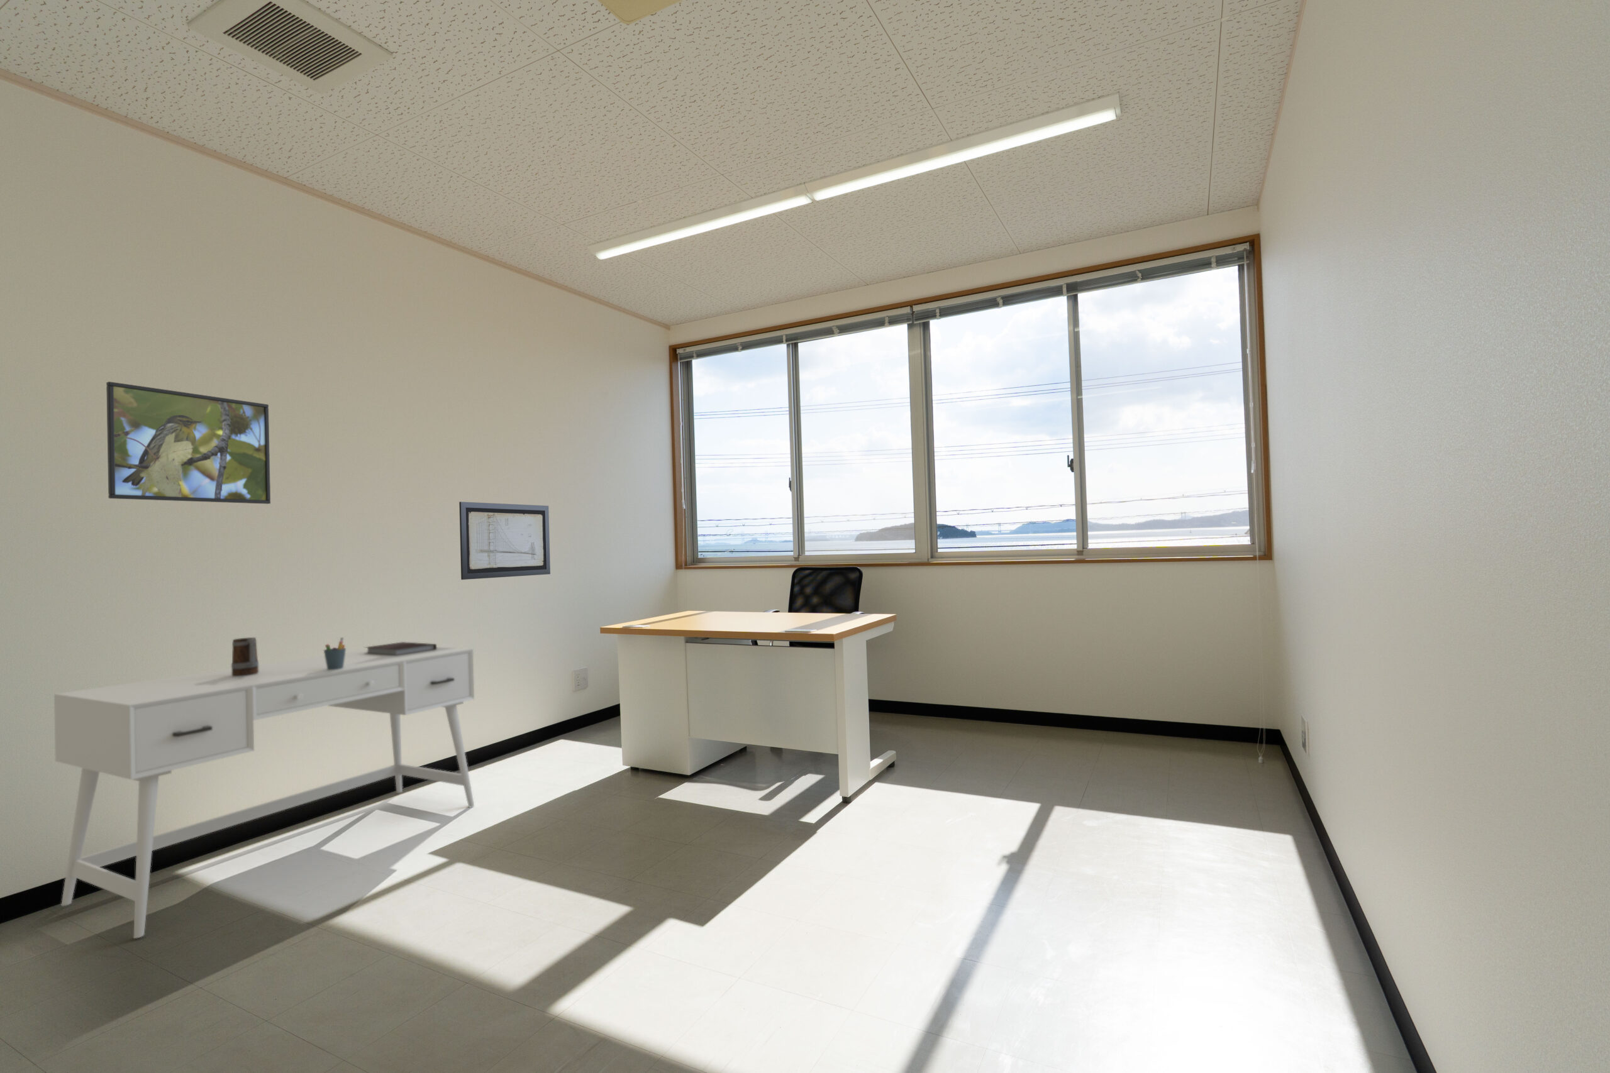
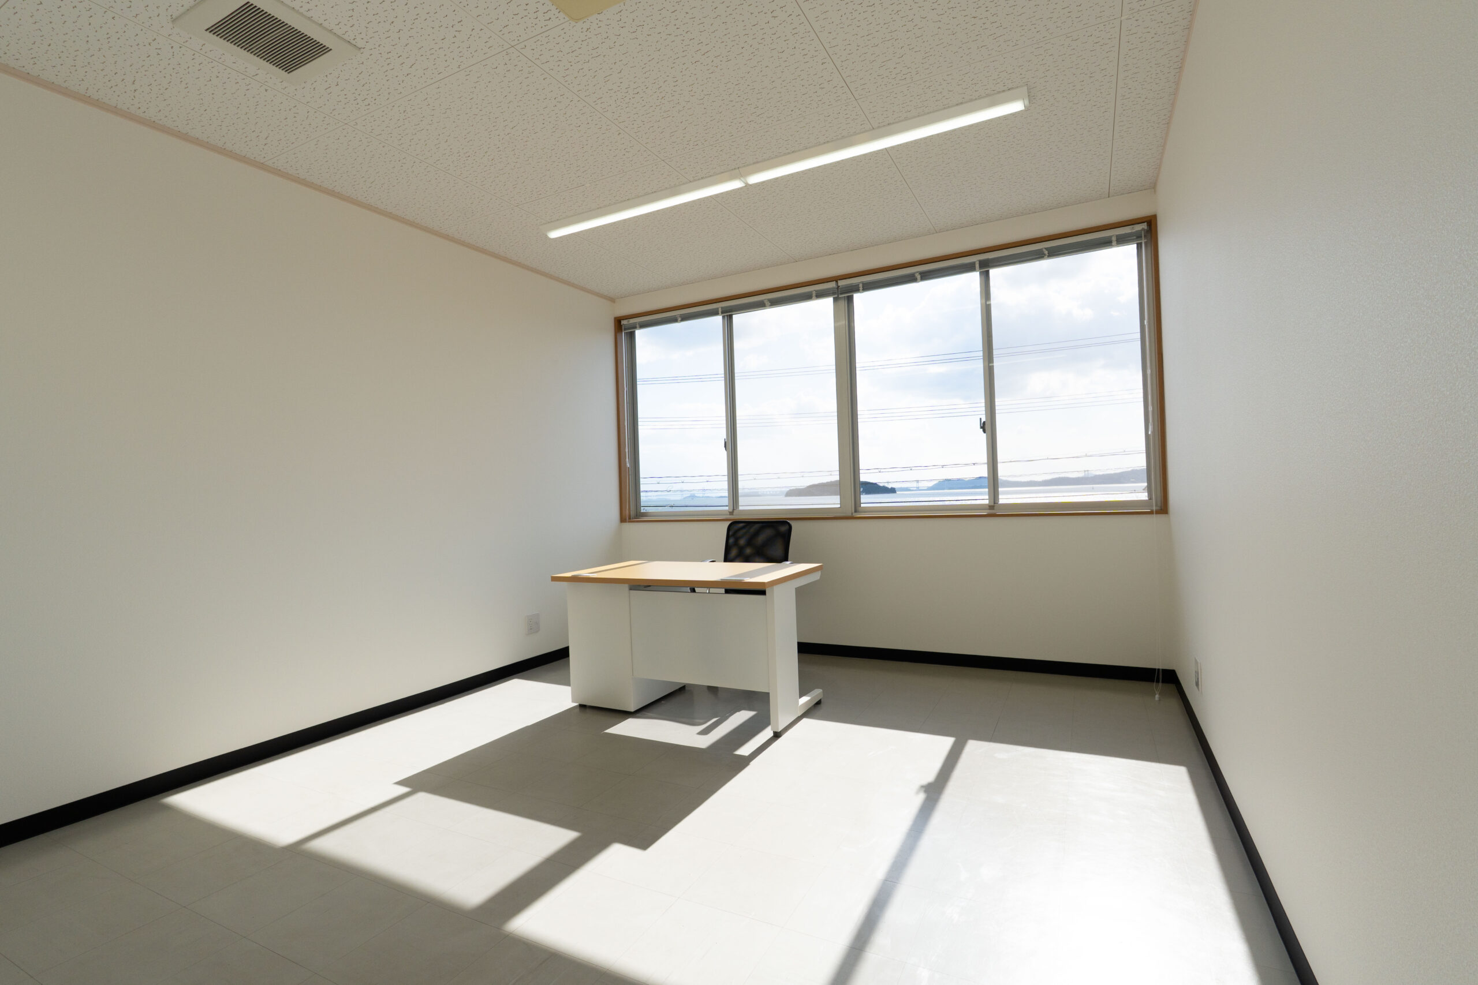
- notebook [364,641,437,655]
- desk [54,647,474,939]
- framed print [105,381,271,504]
- mug [231,637,259,677]
- wall art [459,501,551,580]
- pen holder [323,637,346,669]
